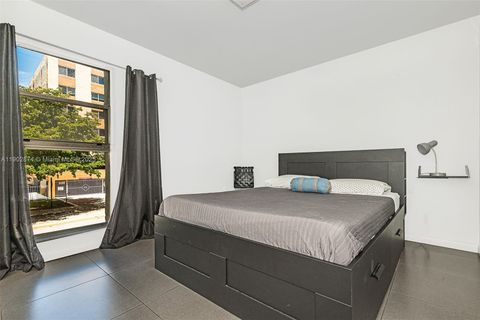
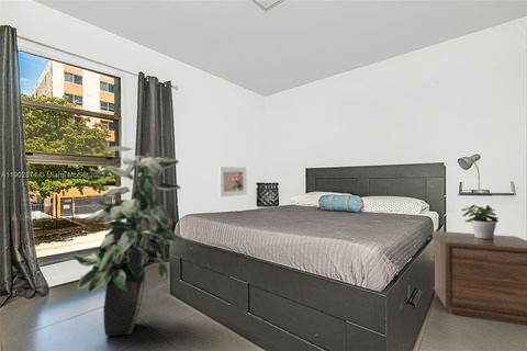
+ indoor plant [70,145,183,337]
+ potted plant [460,204,500,239]
+ nightstand [431,230,527,326]
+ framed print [218,166,248,197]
